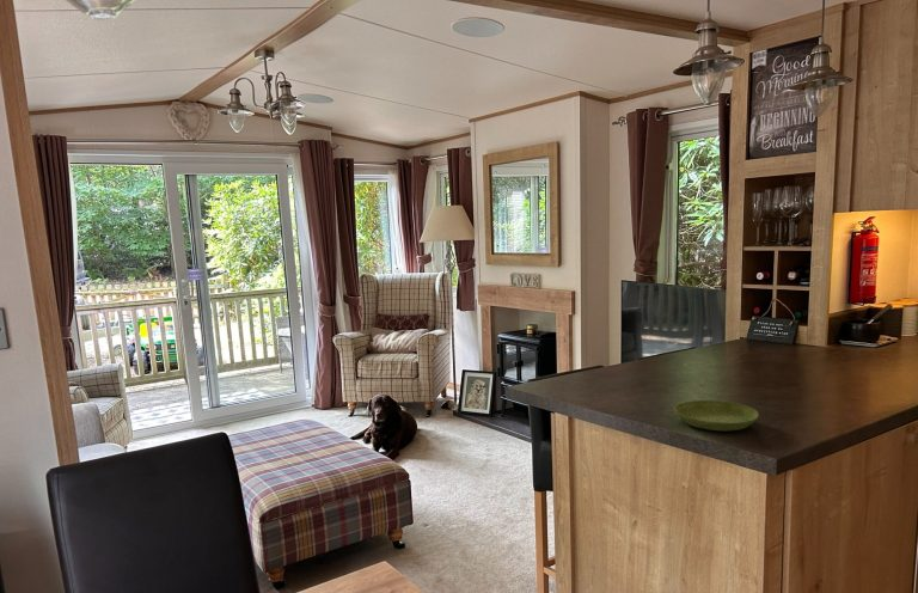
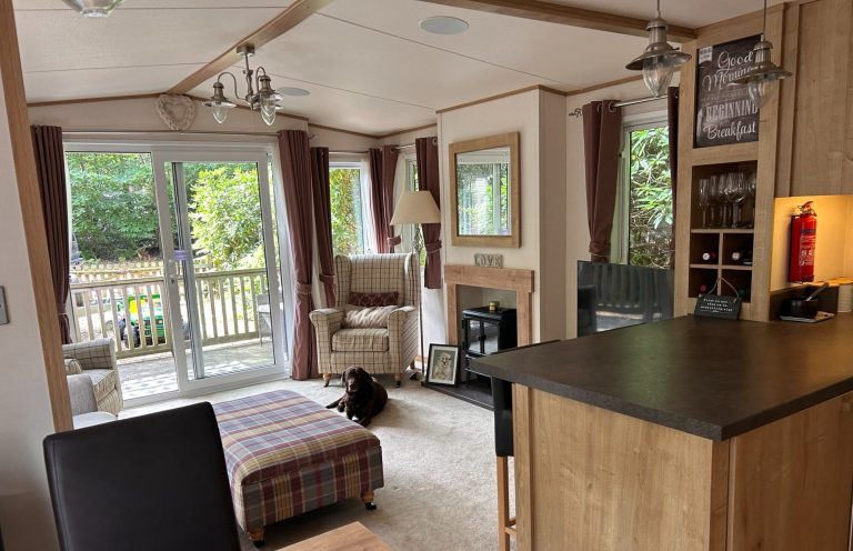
- saucer [673,399,760,432]
